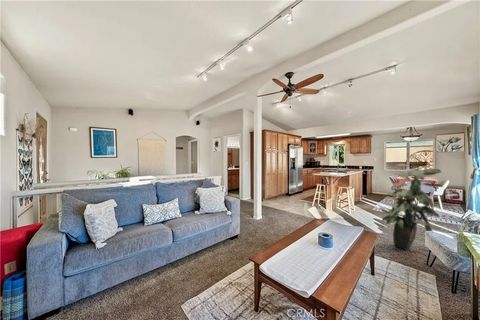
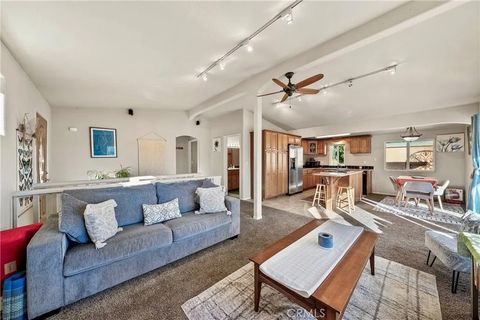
- indoor plant [379,163,444,252]
